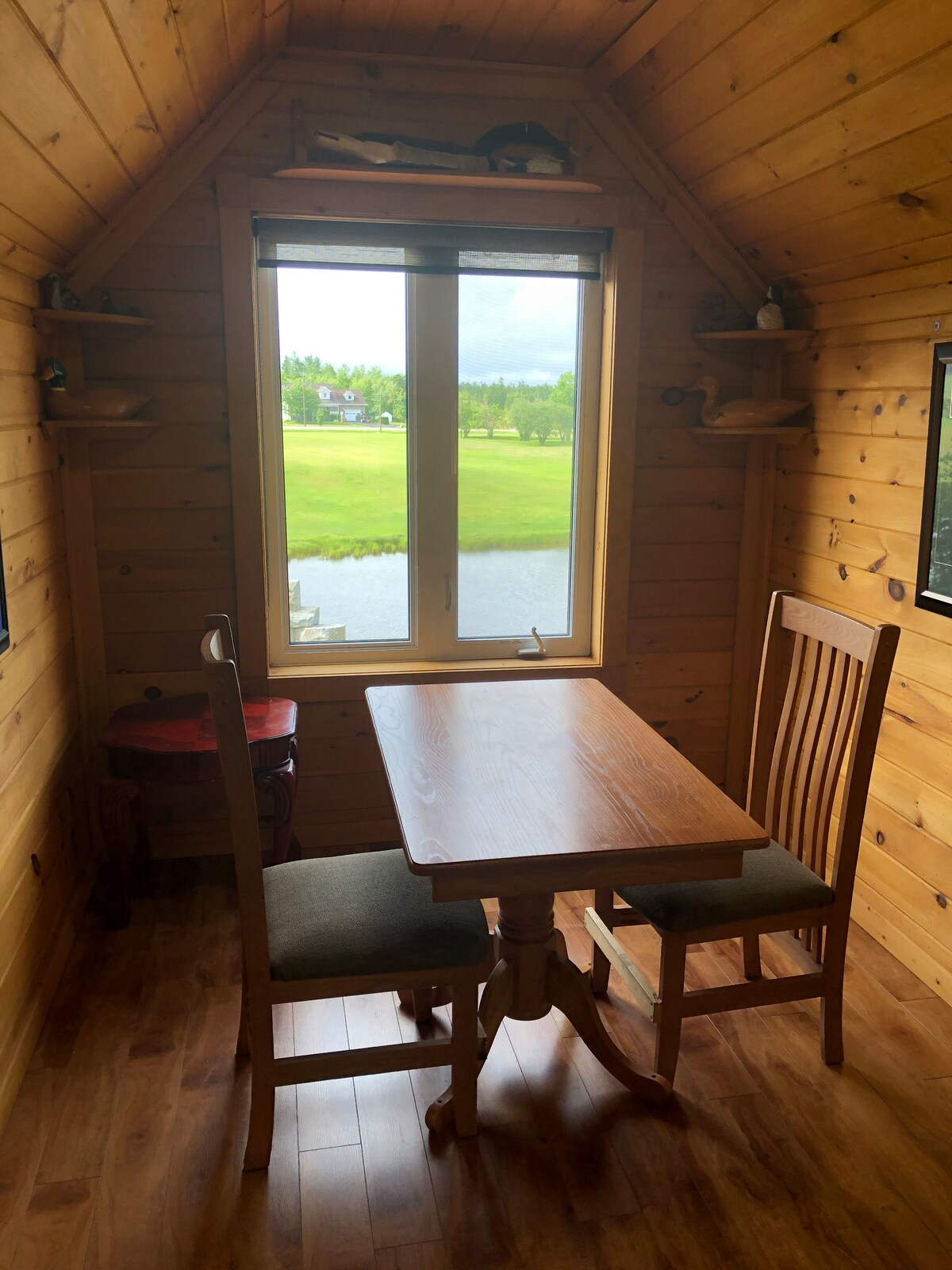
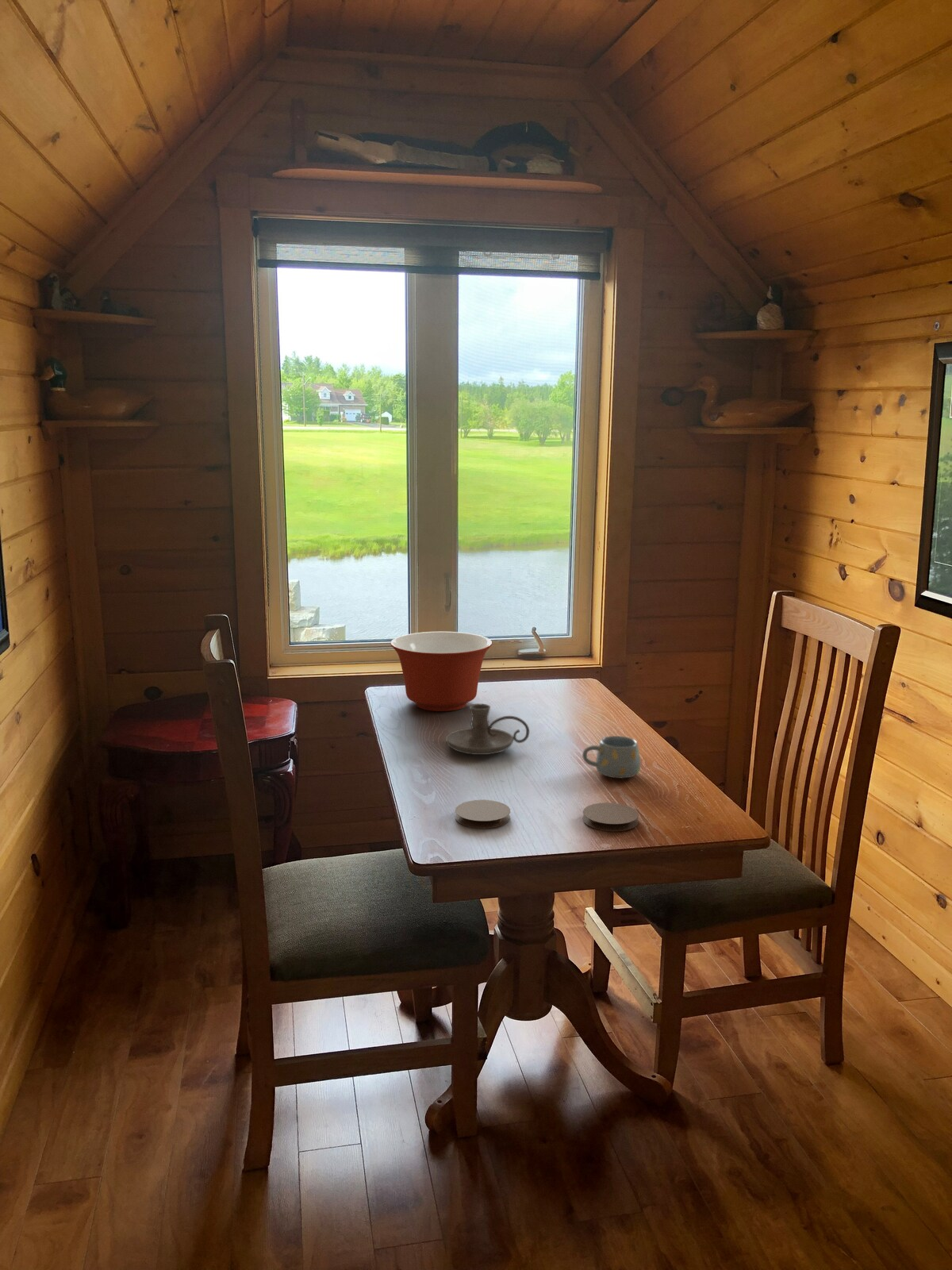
+ mixing bowl [390,631,493,712]
+ mug [582,735,641,779]
+ coaster [455,799,511,829]
+ candle holder [445,703,530,756]
+ coaster [582,802,639,832]
